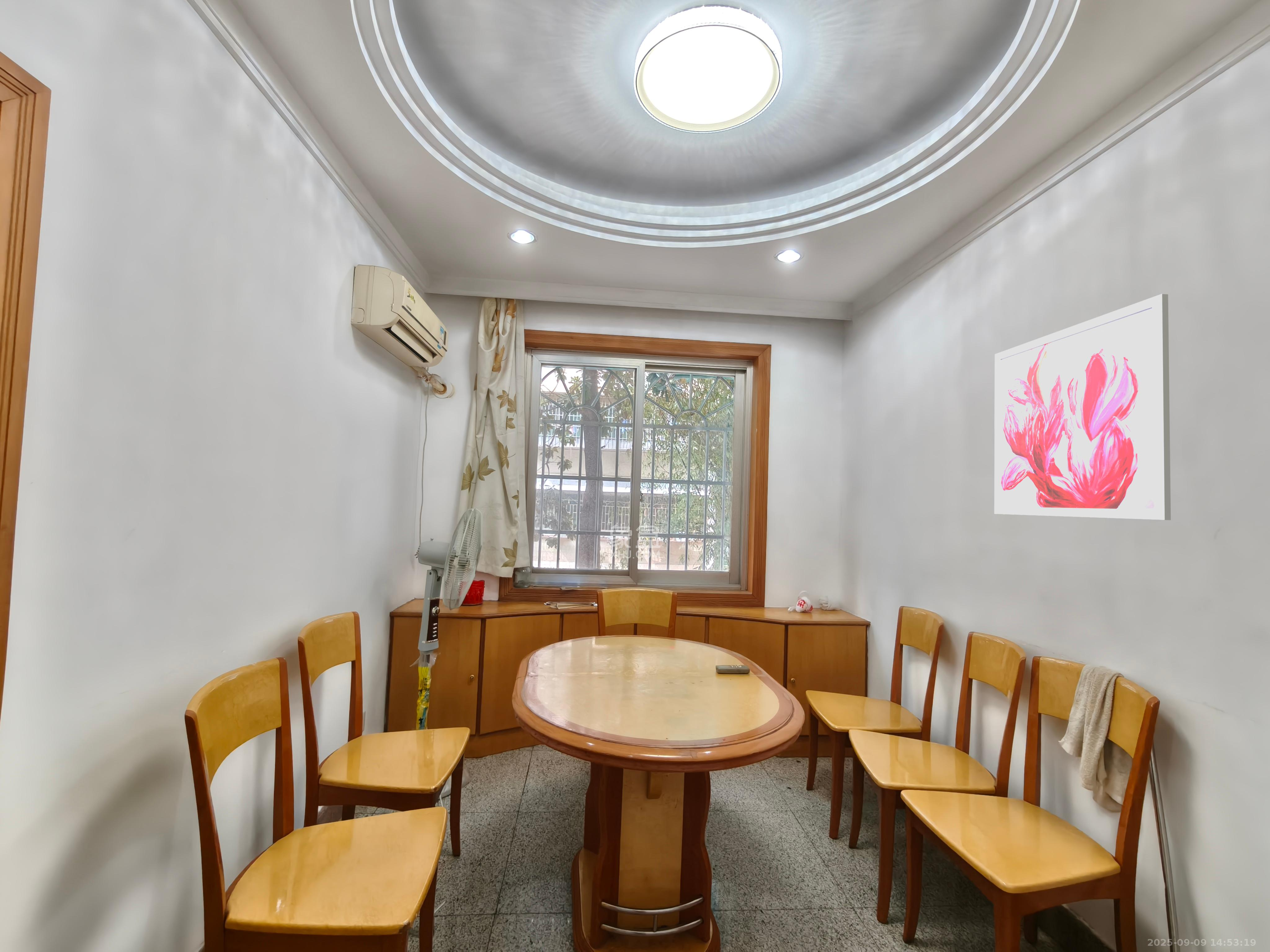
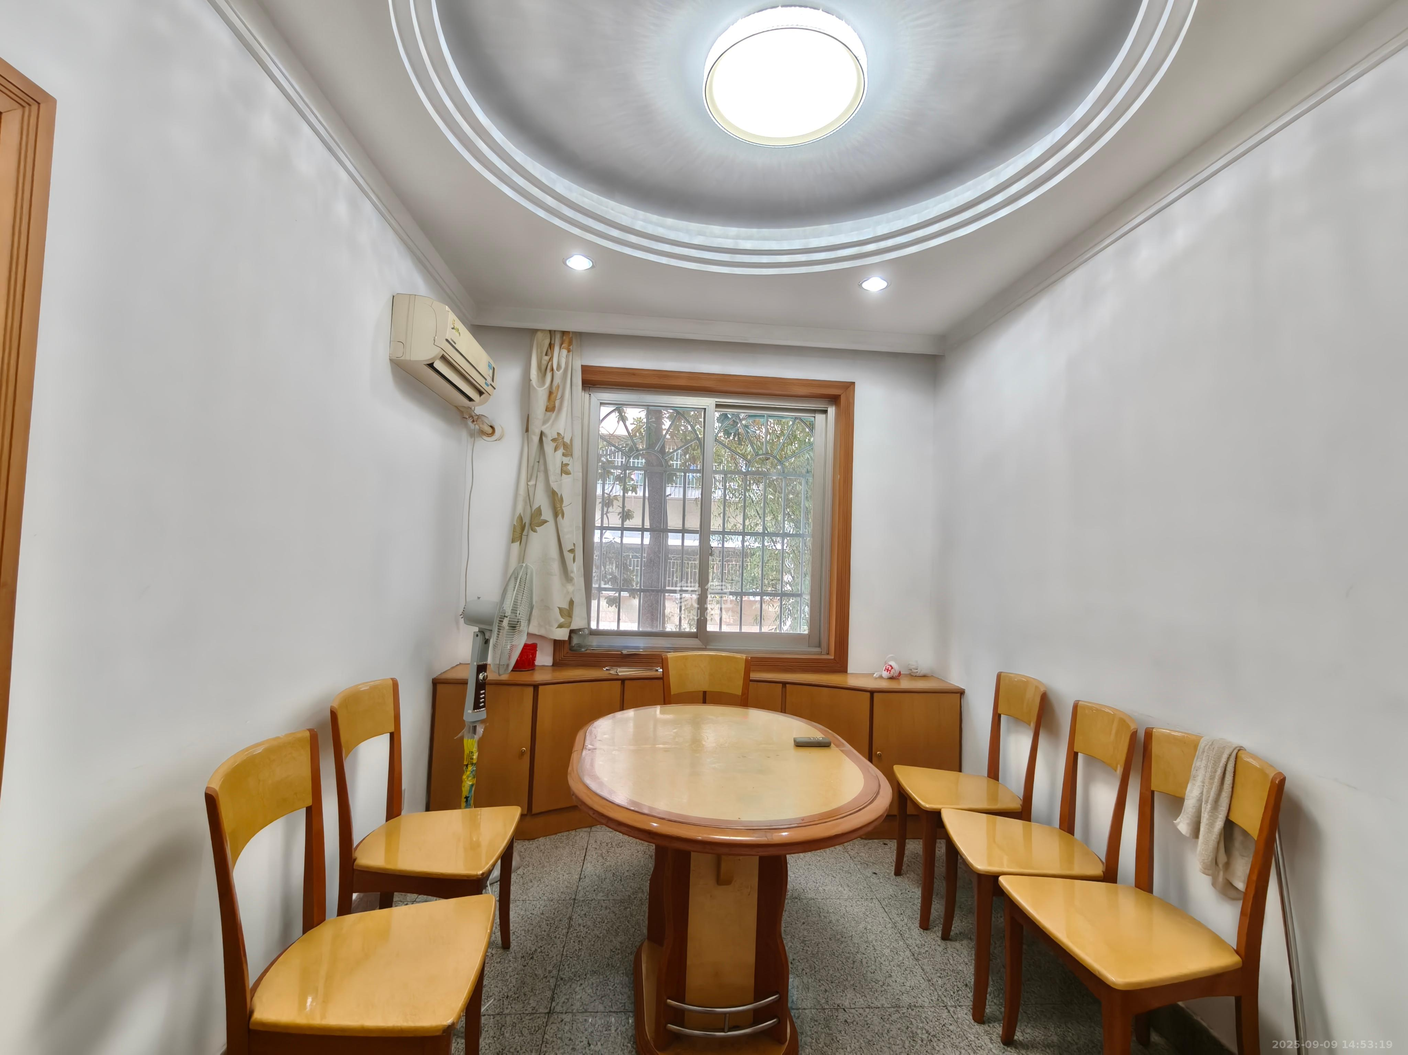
- wall art [994,293,1171,521]
